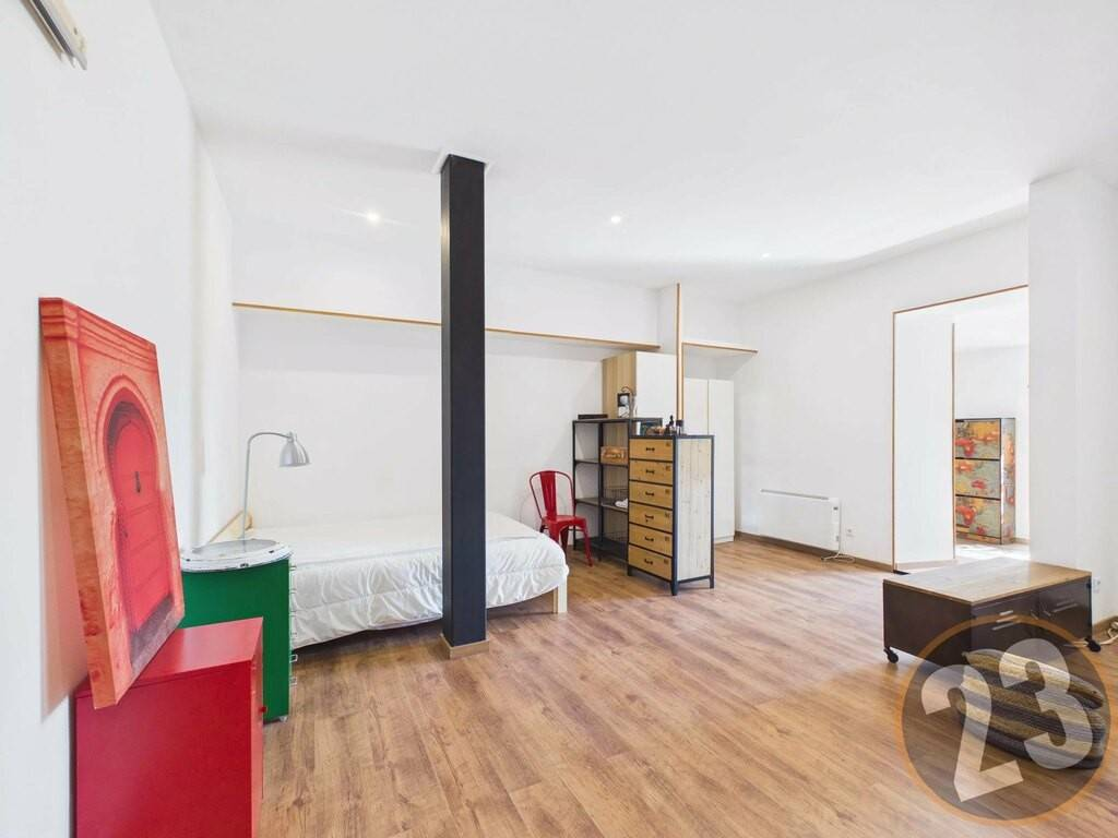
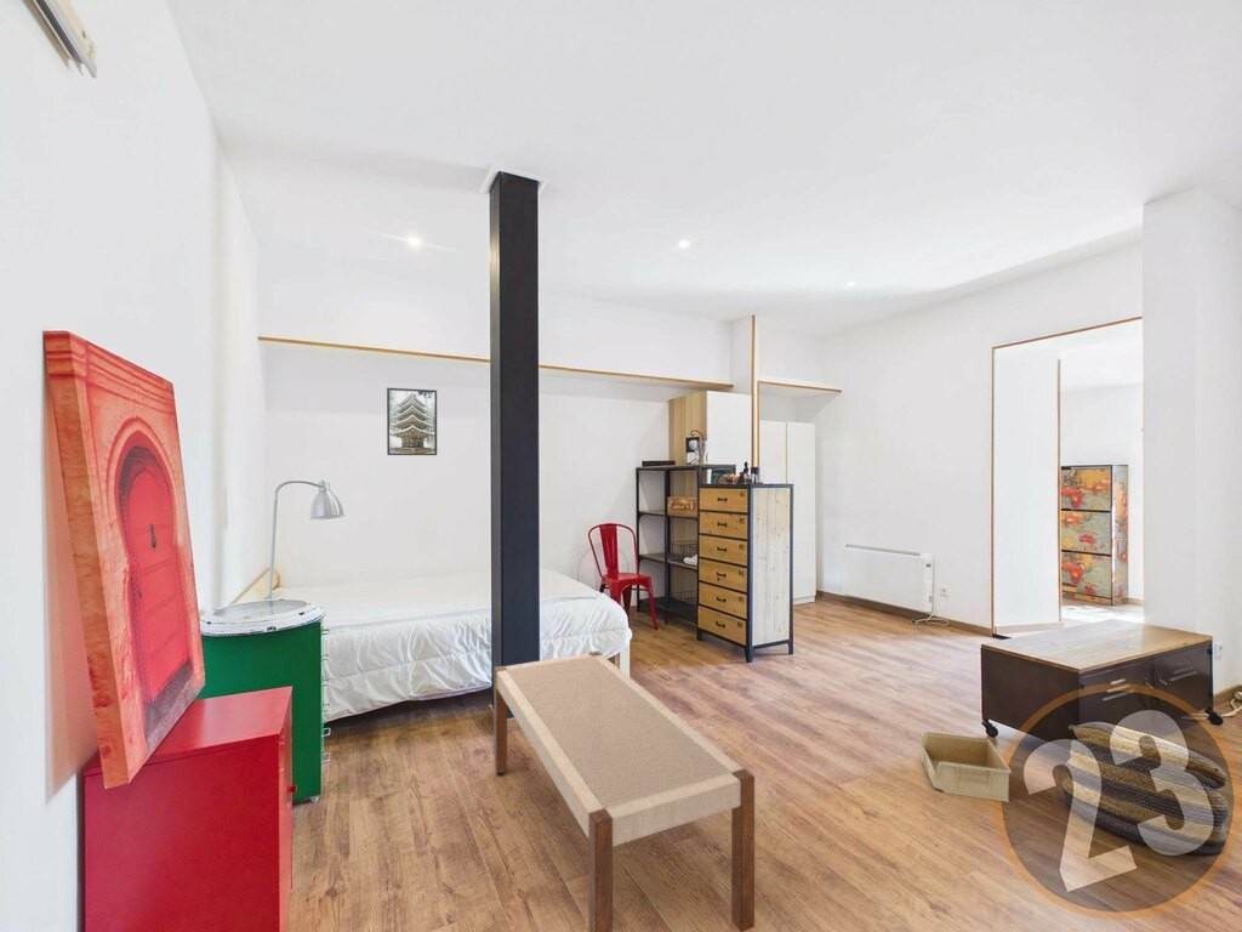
+ bench [492,650,756,932]
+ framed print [386,387,438,456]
+ storage bin [919,731,1013,803]
